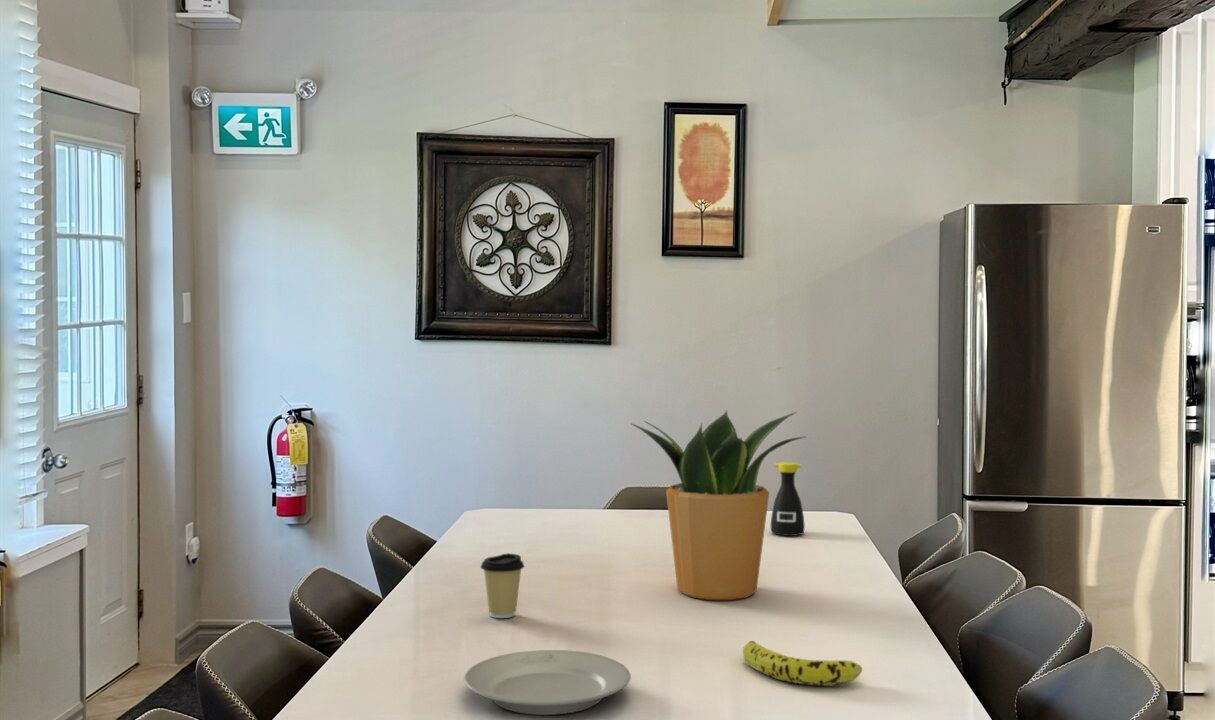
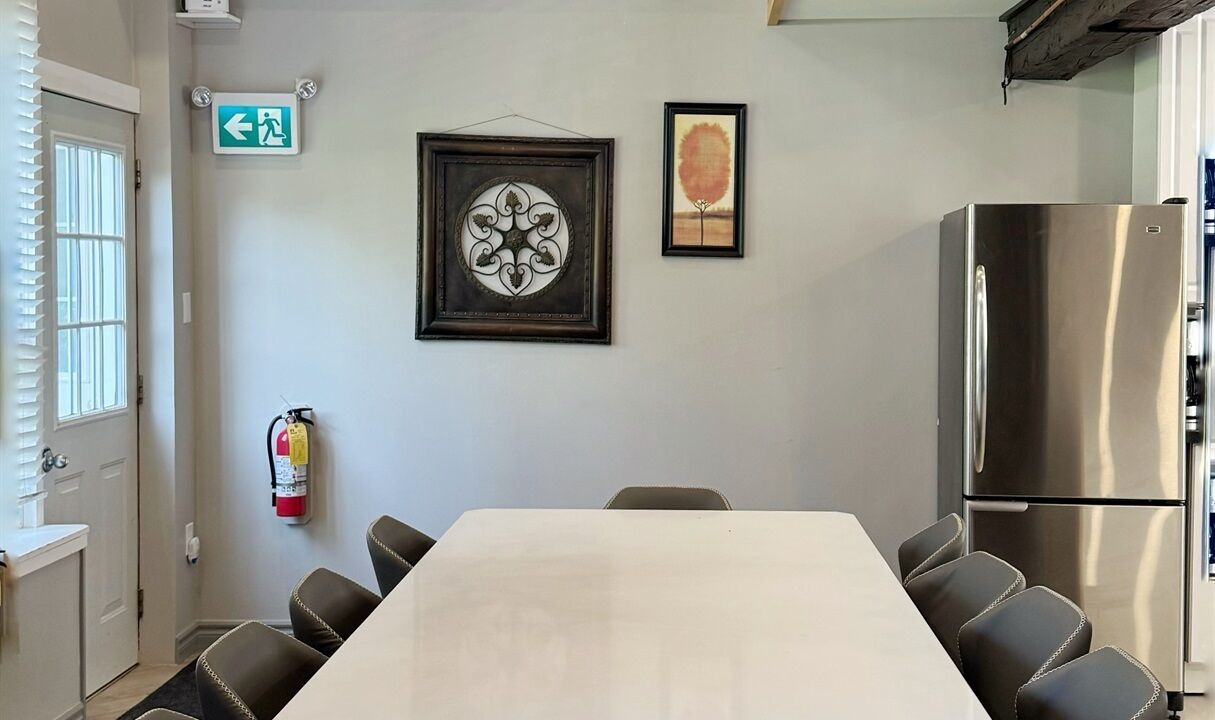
- bottle [770,461,806,537]
- plate [463,649,632,716]
- potted plant [631,410,806,601]
- fruit [742,640,863,686]
- coffee cup [479,553,525,619]
